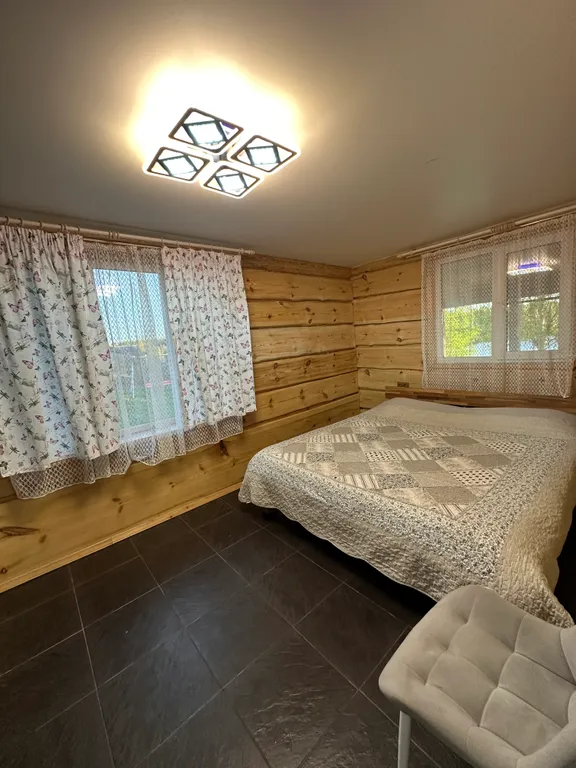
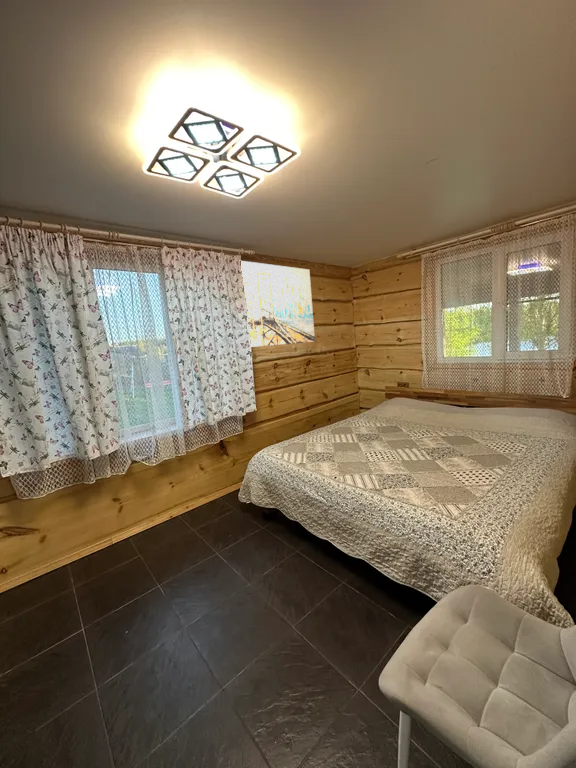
+ wall art [240,260,316,348]
